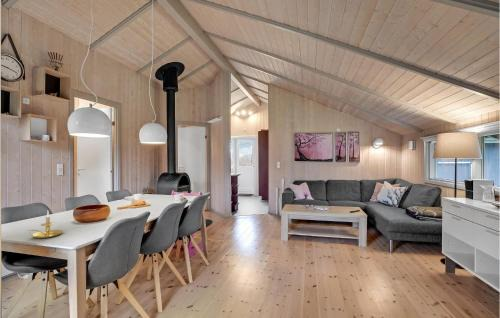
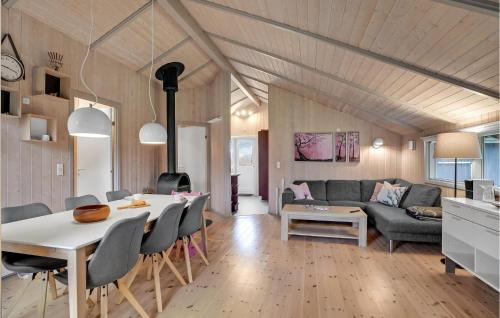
- candle holder [27,210,64,239]
